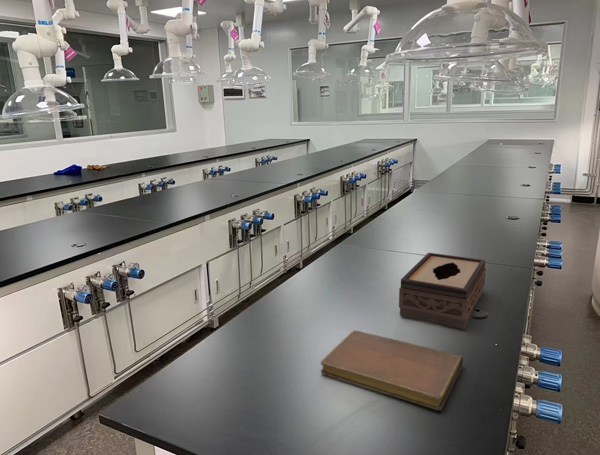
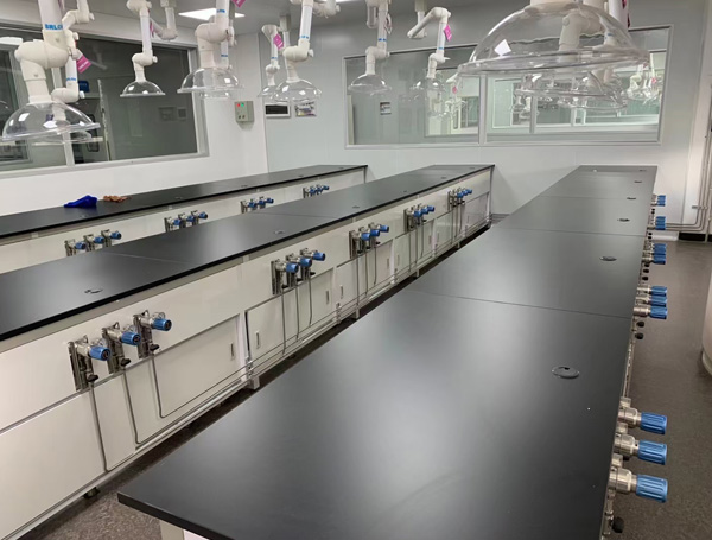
- tissue box [398,252,487,330]
- notebook [320,330,464,411]
